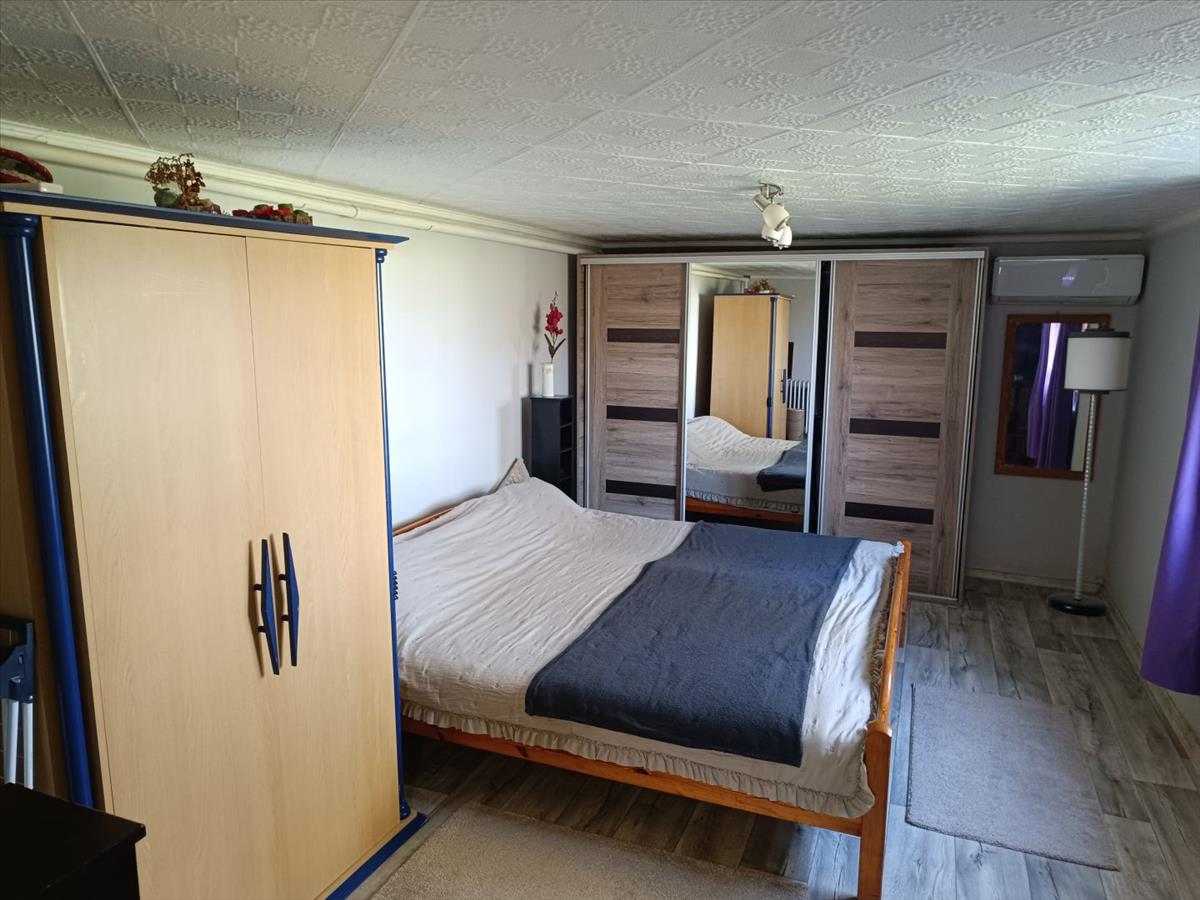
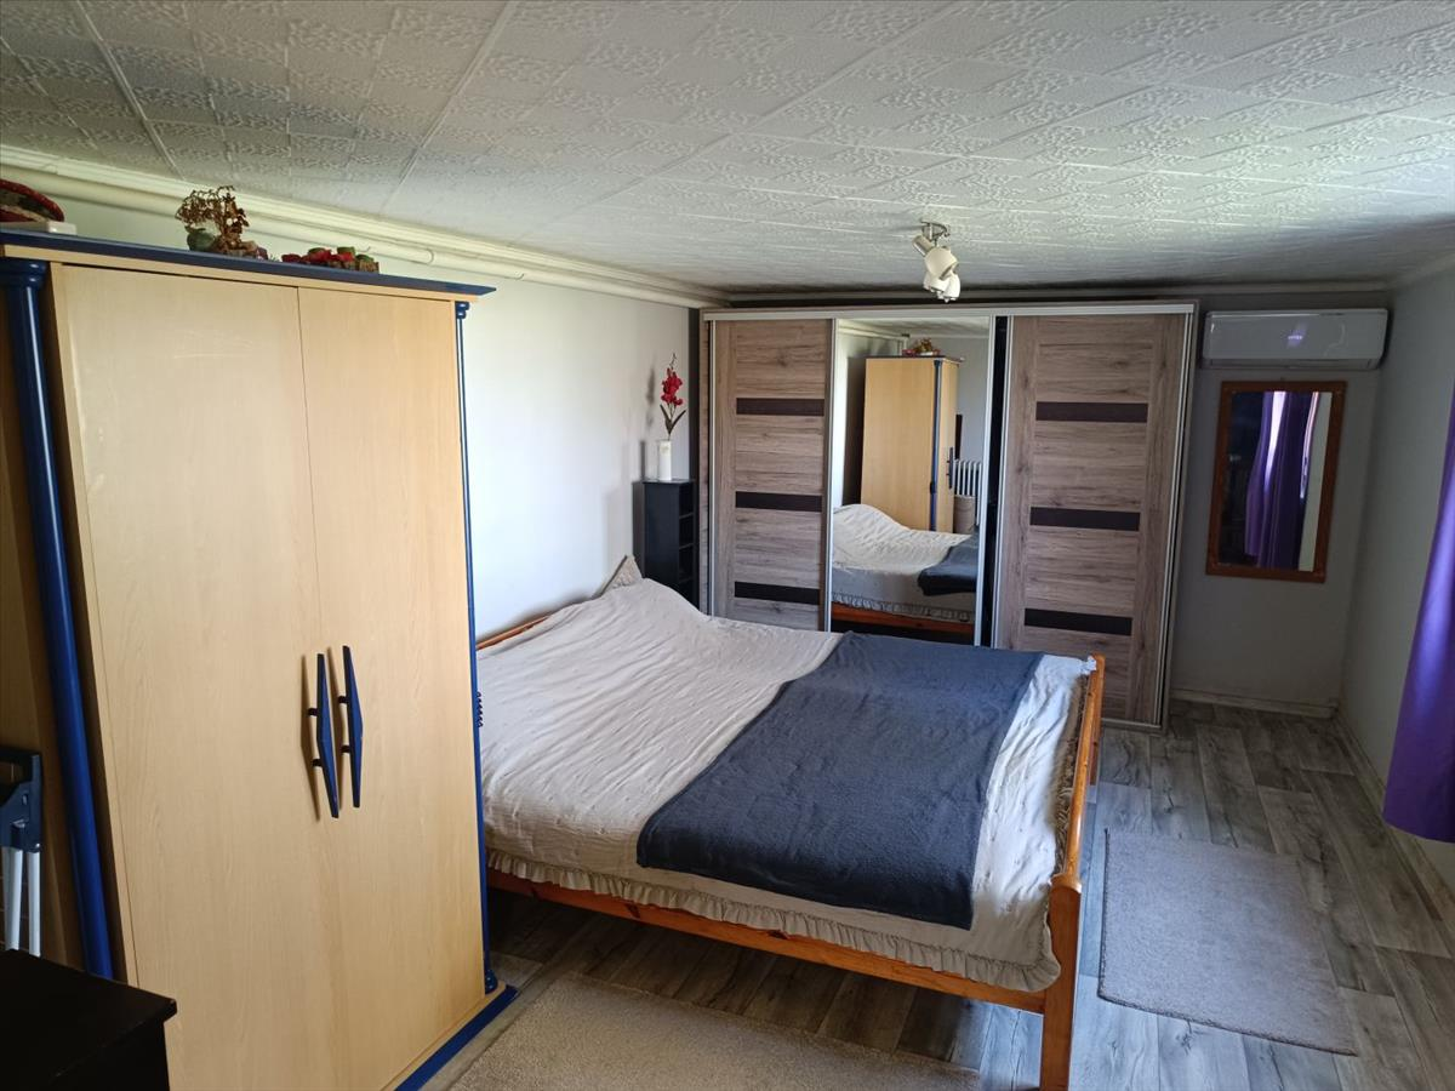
- floor lamp [1045,327,1134,616]
